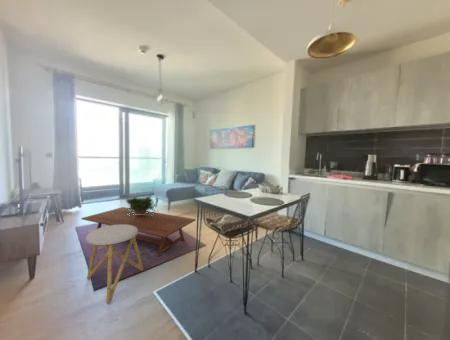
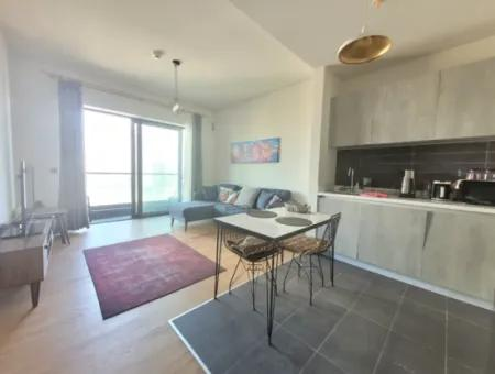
- potted plant [125,194,158,216]
- coffee table [80,206,197,258]
- stool [85,225,144,305]
